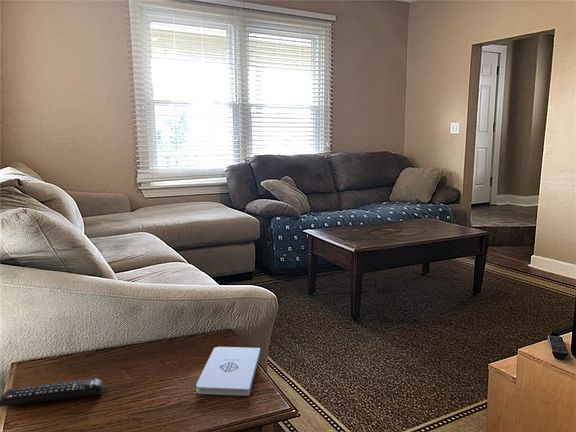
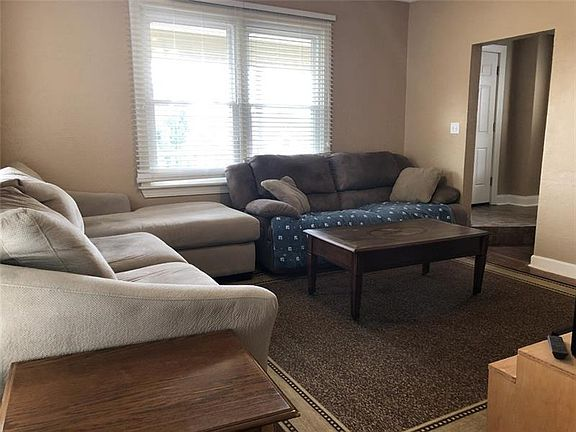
- remote control [0,377,105,408]
- notepad [195,346,261,397]
